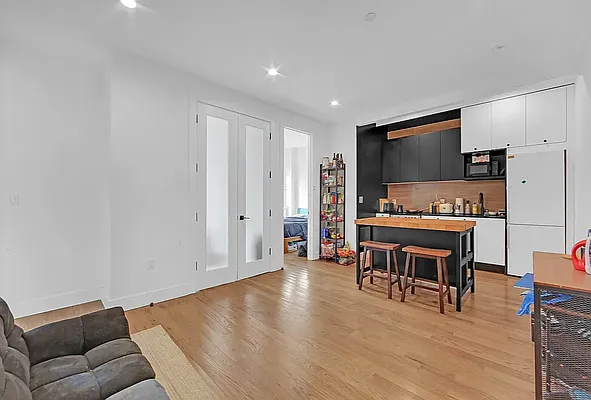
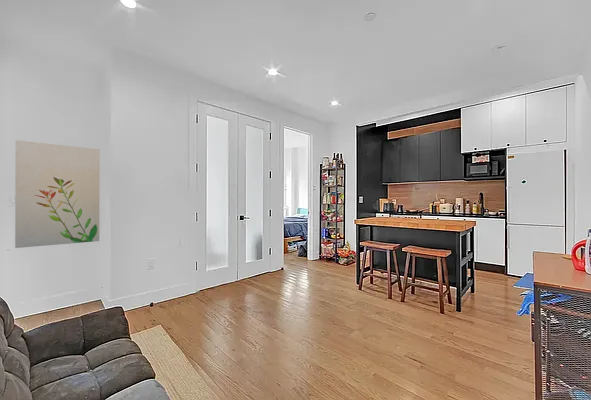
+ wall art [14,139,101,249]
